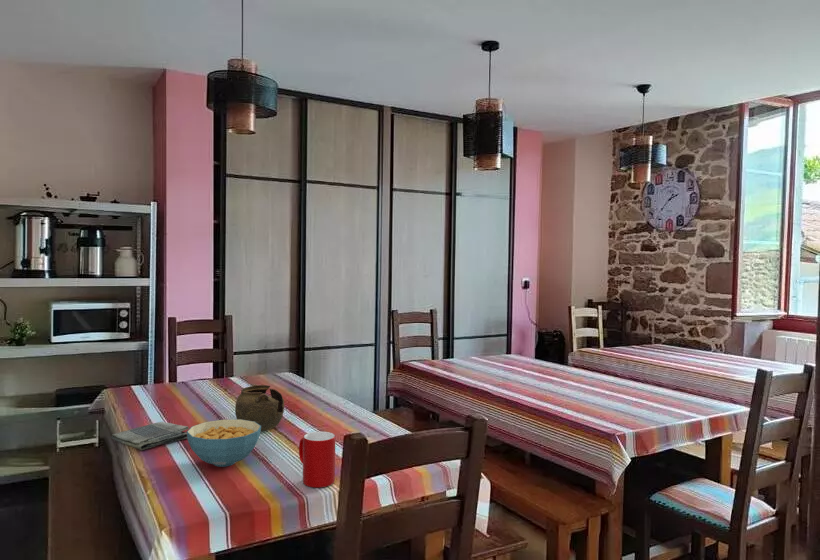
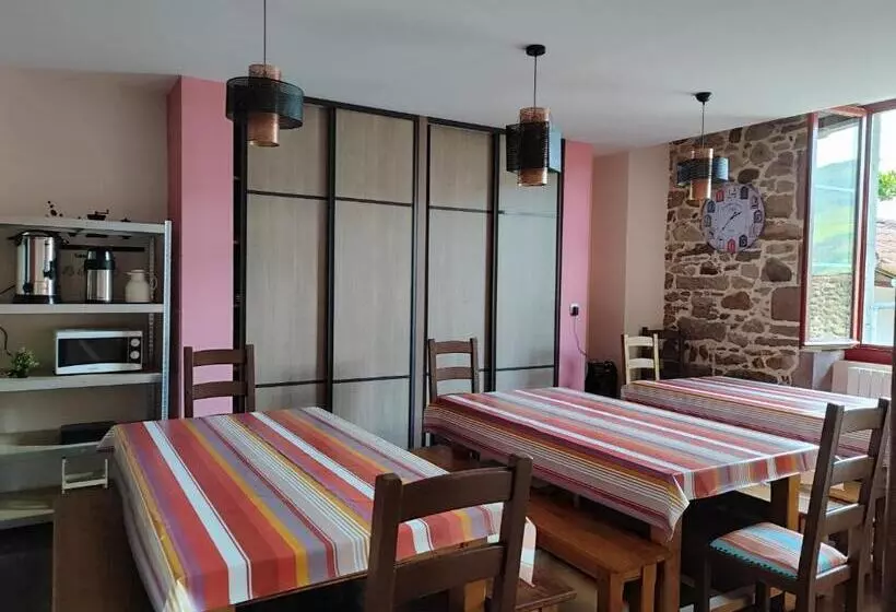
- cereal bowl [186,418,262,468]
- cup [298,431,336,489]
- dish towel [111,421,190,451]
- teapot [234,384,285,432]
